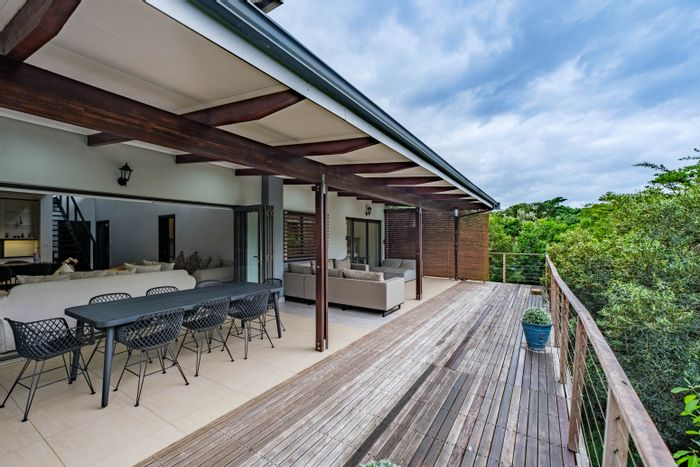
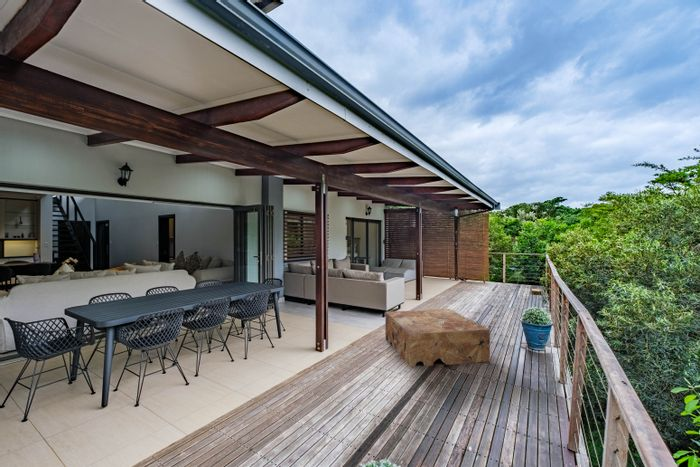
+ coffee table [384,308,491,368]
